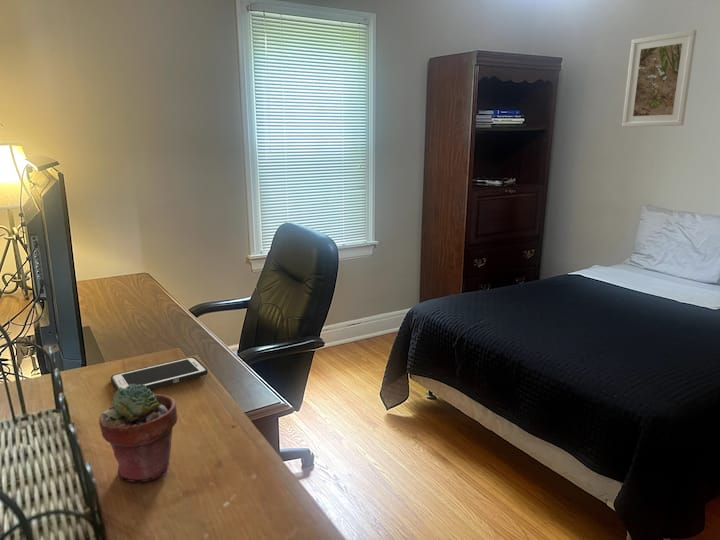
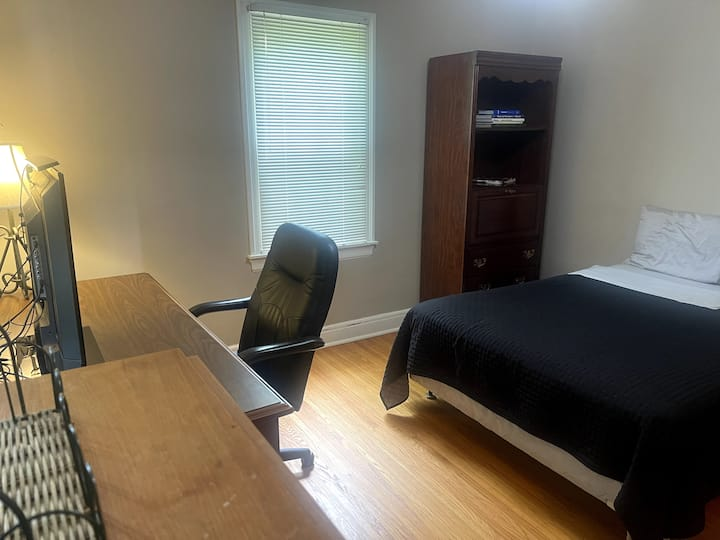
- potted succulent [98,384,179,483]
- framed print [621,29,698,128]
- cell phone [110,356,209,392]
